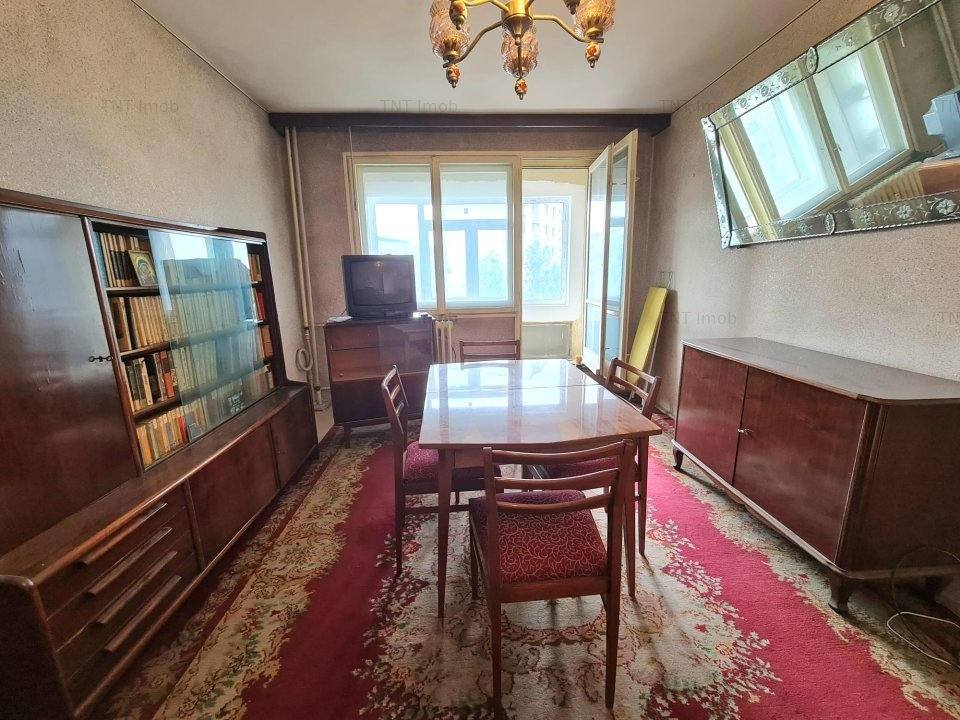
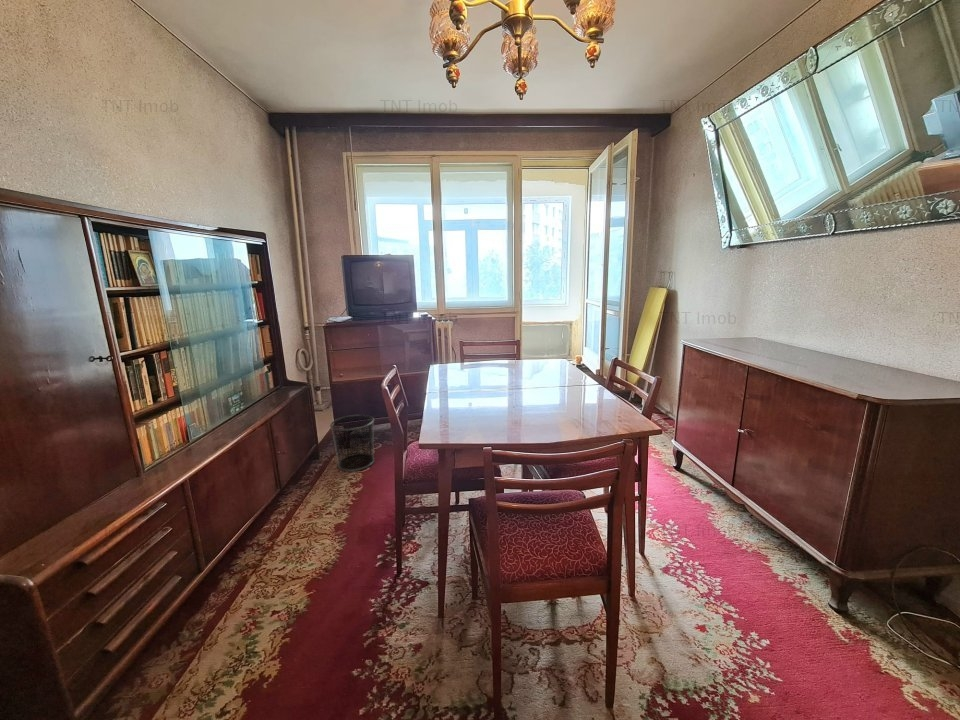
+ waste bin [329,414,376,472]
